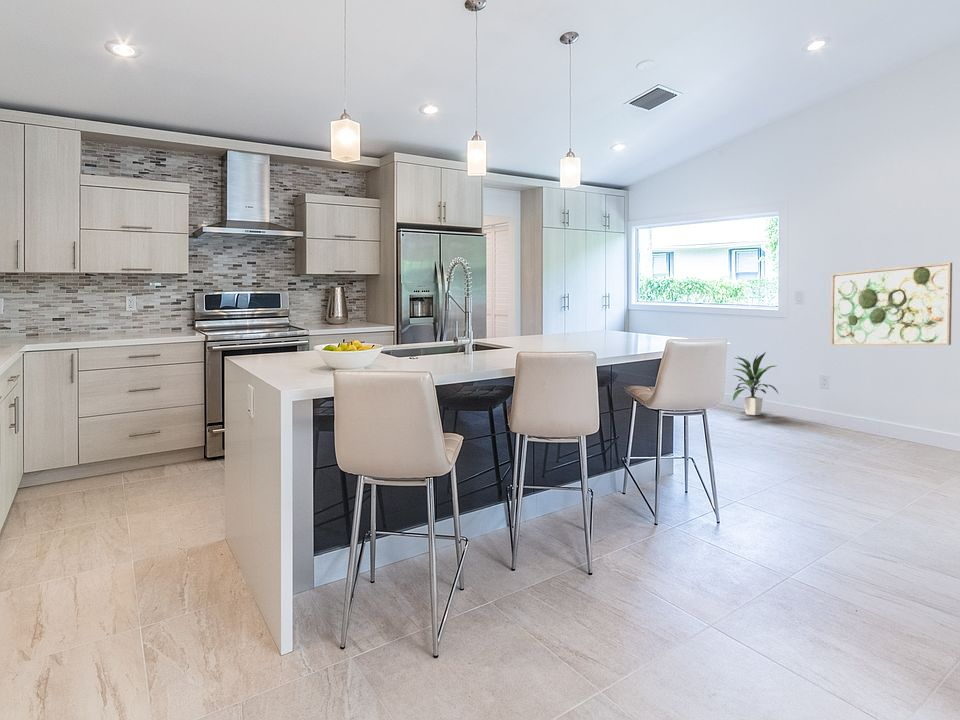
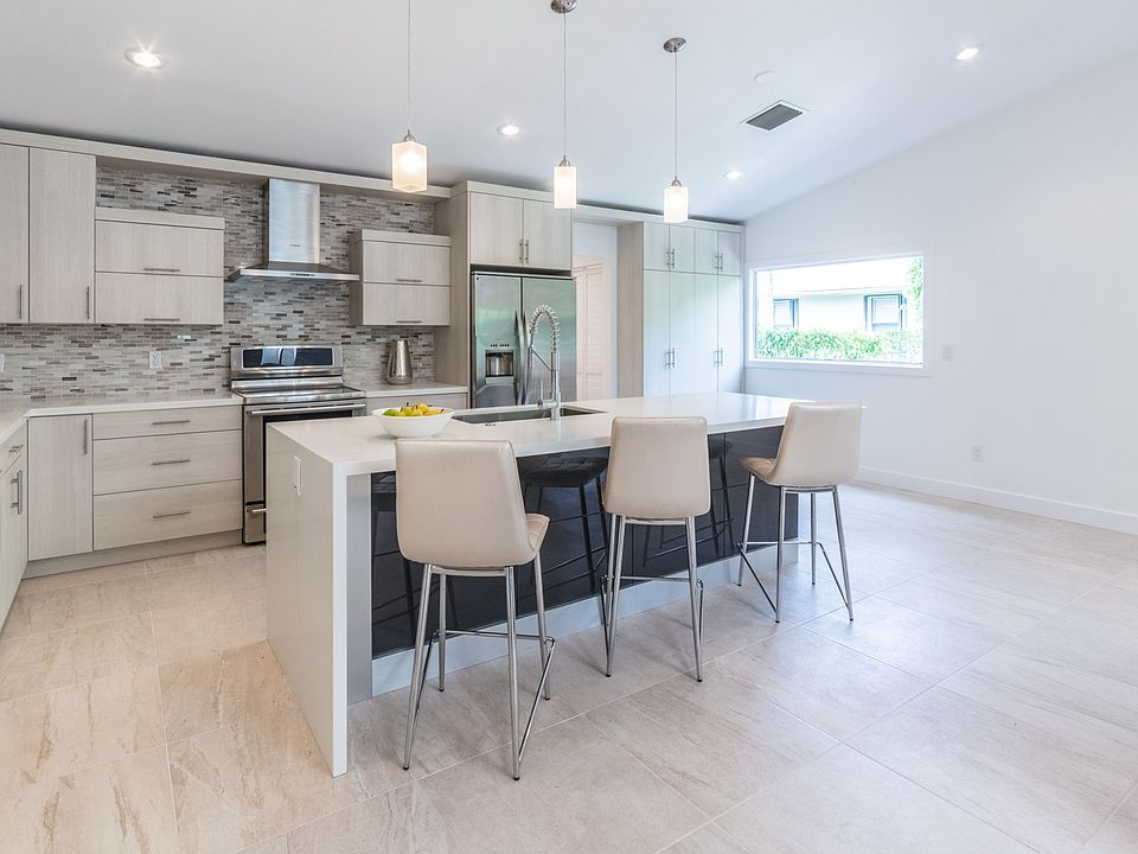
- indoor plant [732,351,779,416]
- wall art [830,262,953,346]
